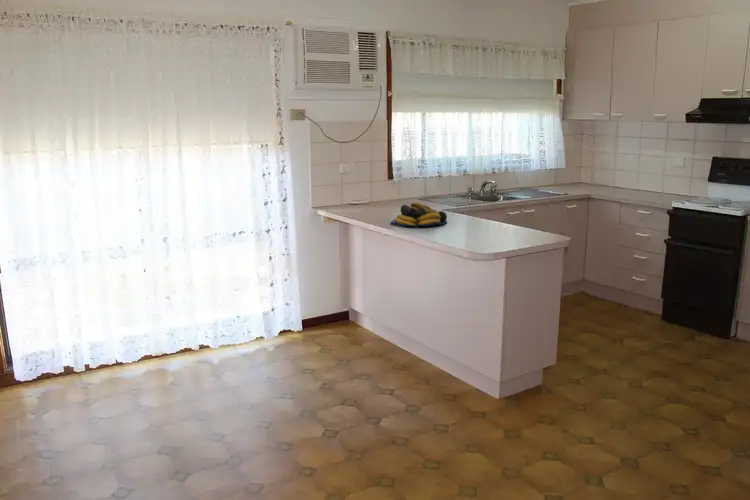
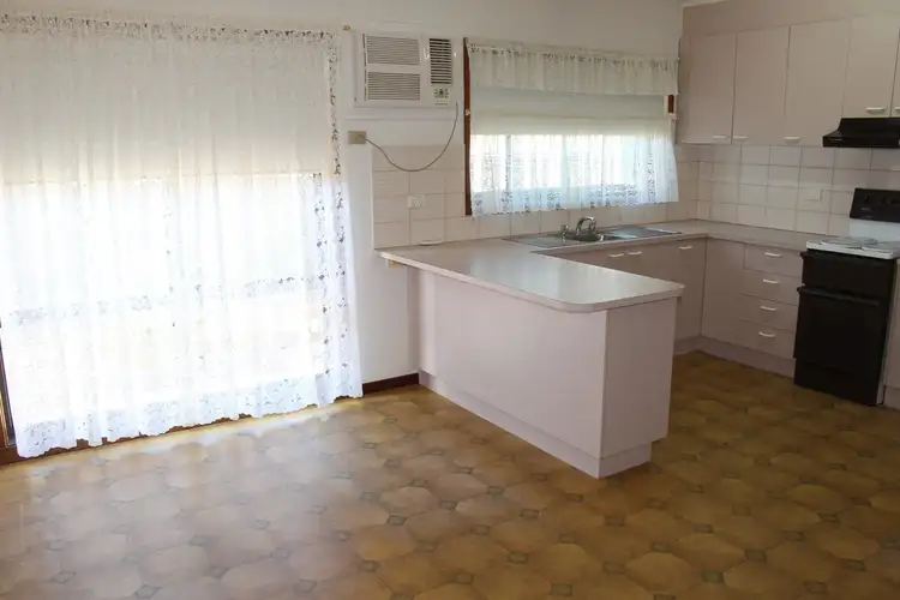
- fruit bowl [390,202,448,228]
